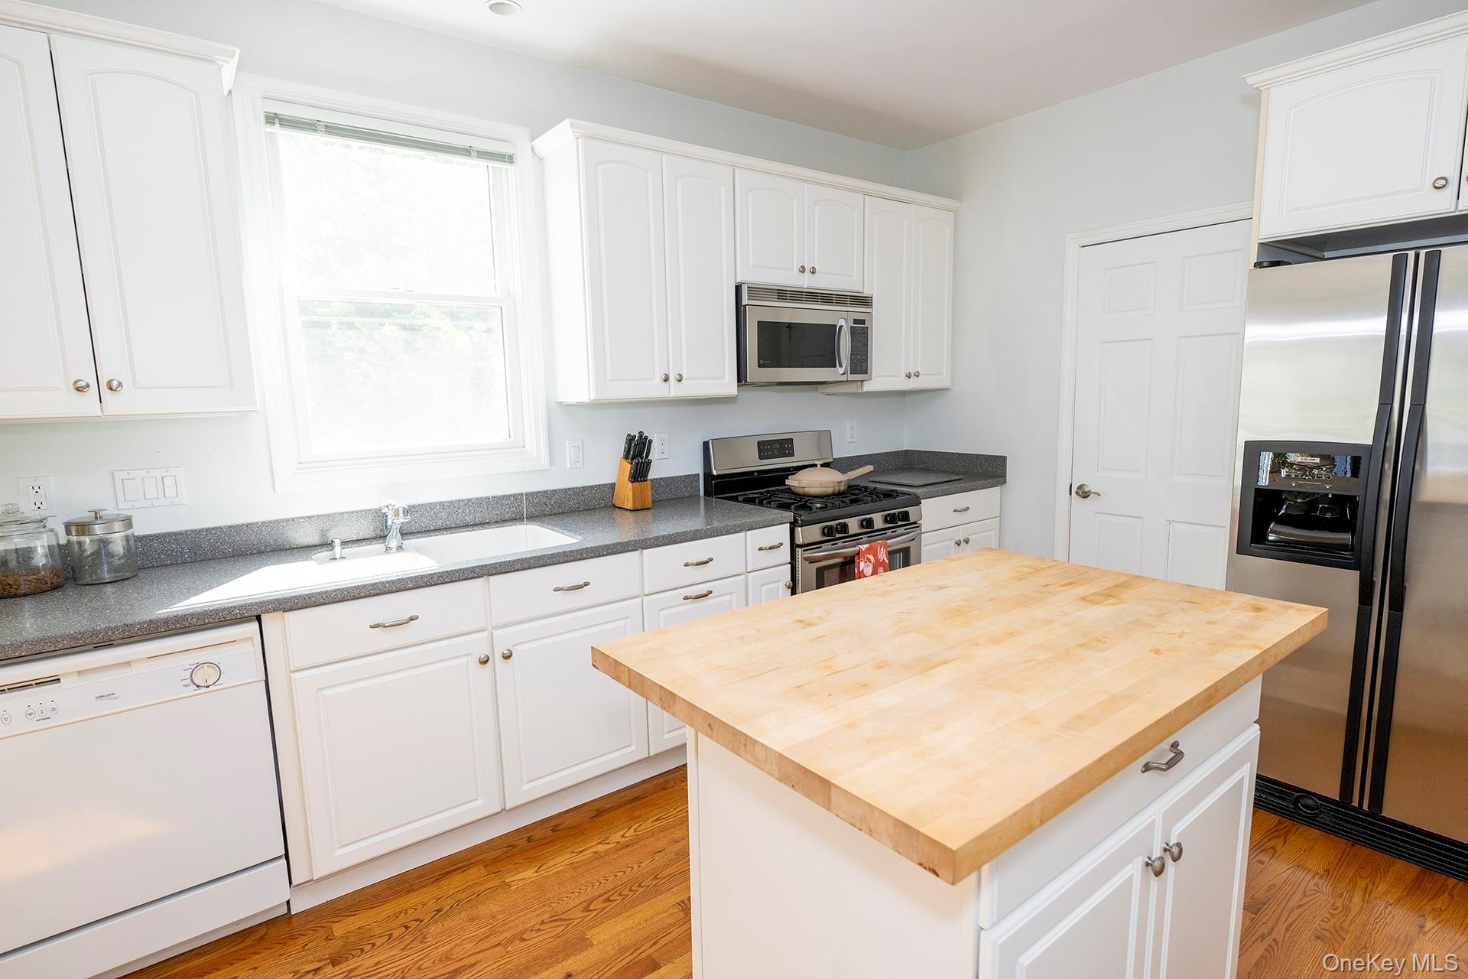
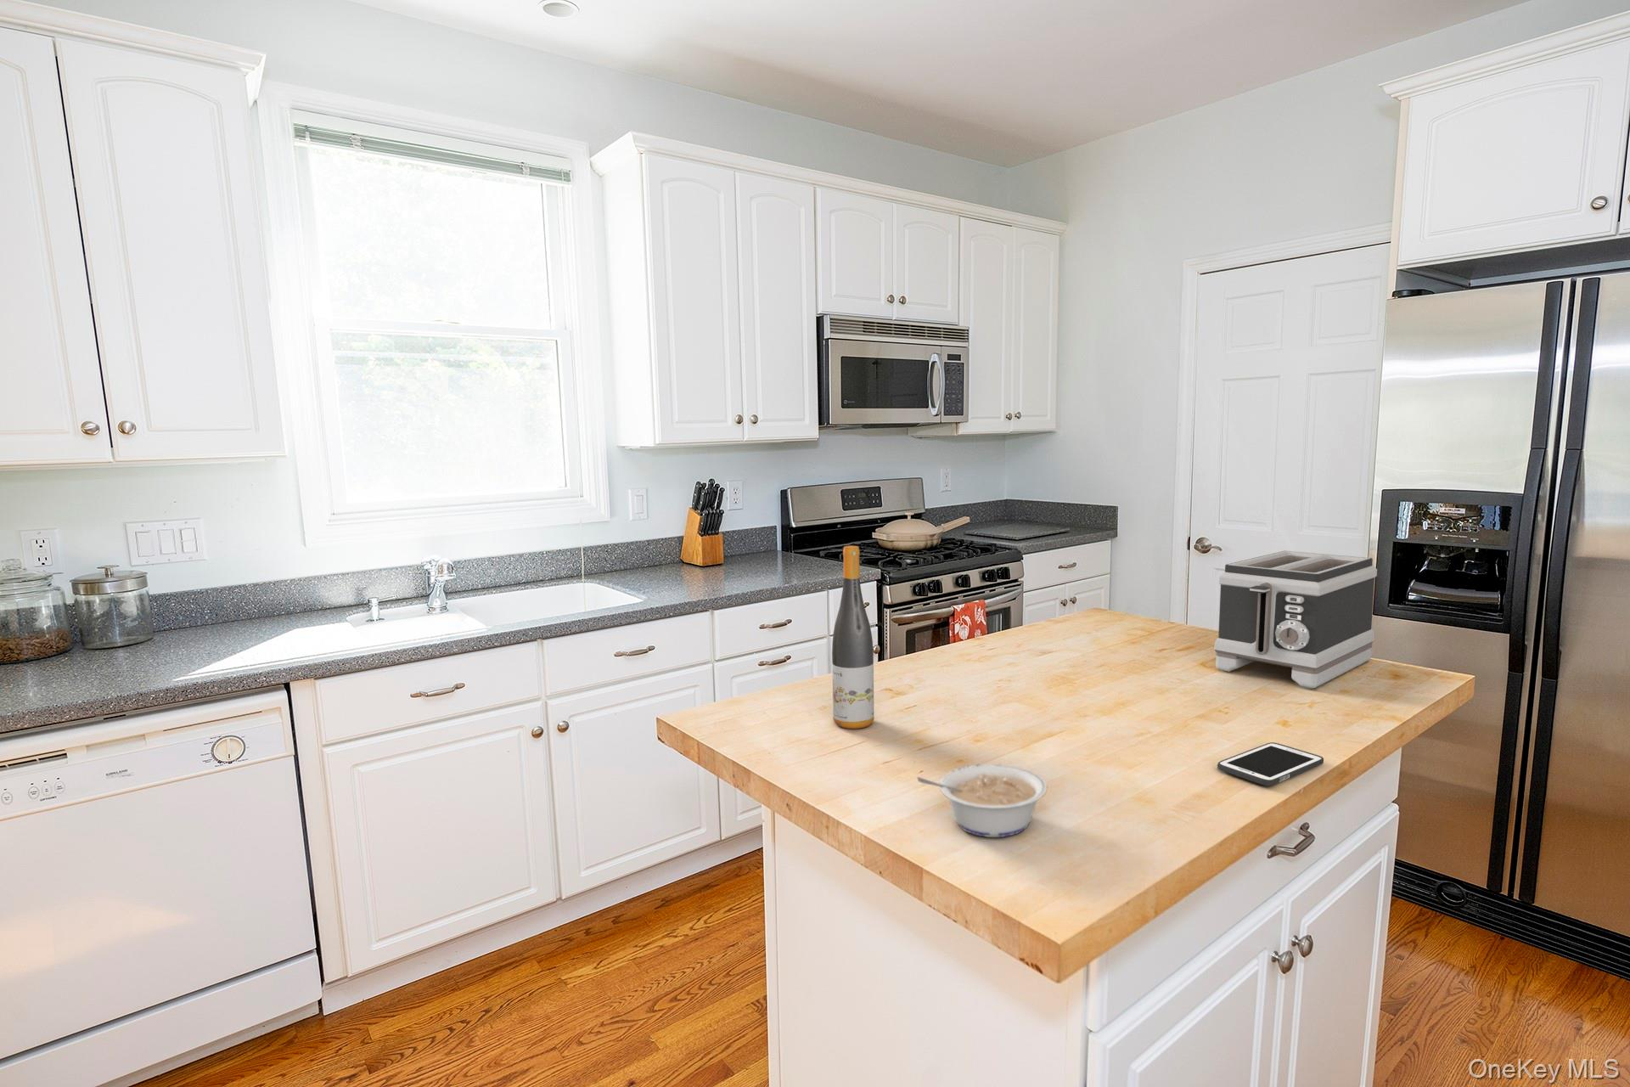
+ cell phone [1216,741,1324,787]
+ toaster [1213,551,1378,689]
+ legume [916,763,1048,838]
+ wine bottle [831,545,876,729]
